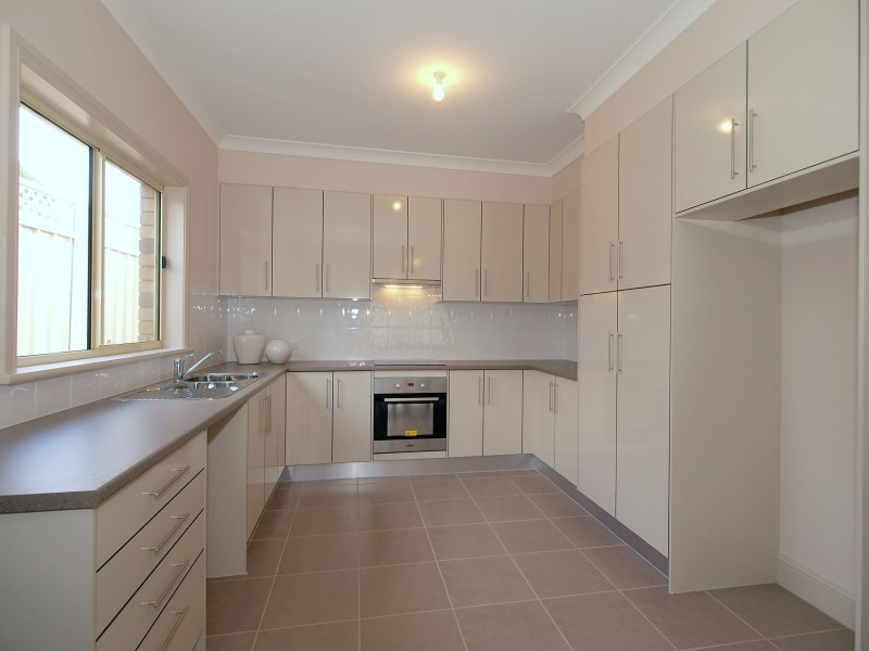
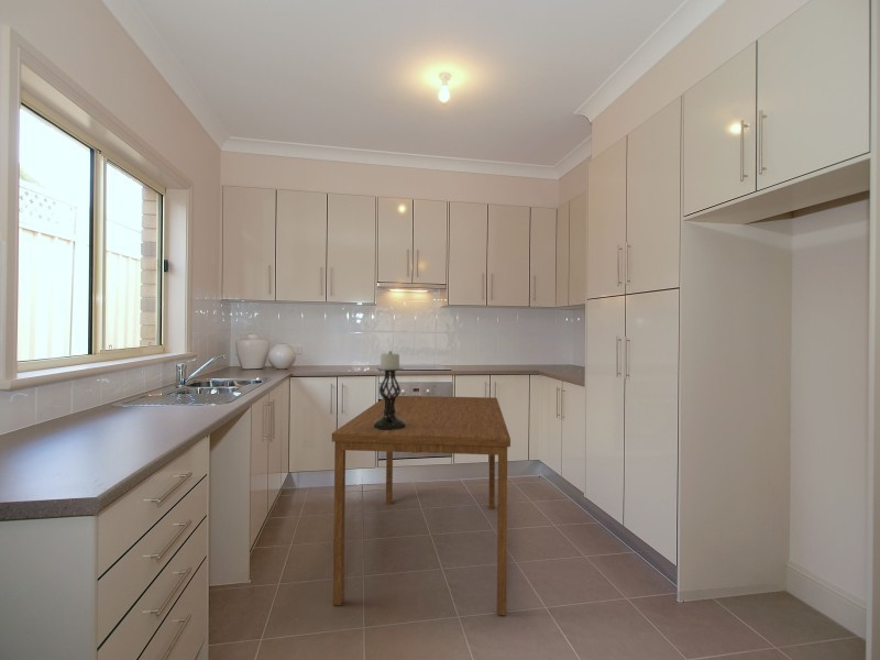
+ candle holder [373,350,406,430]
+ dining table [331,395,512,616]
